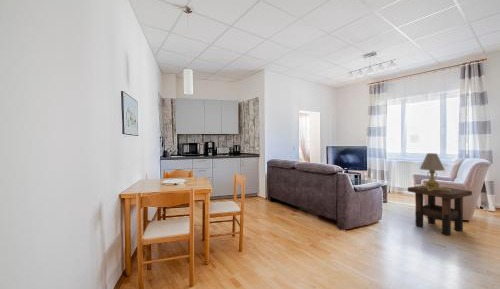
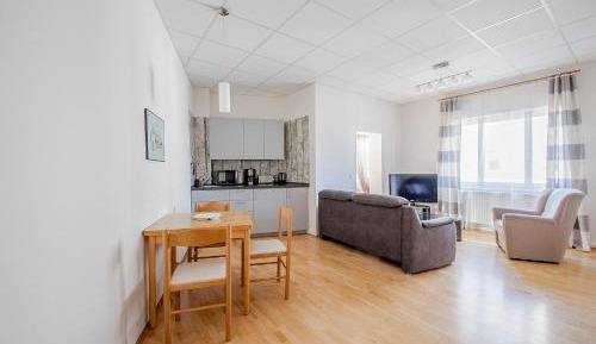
- lamp [415,152,451,192]
- side table [407,185,473,236]
